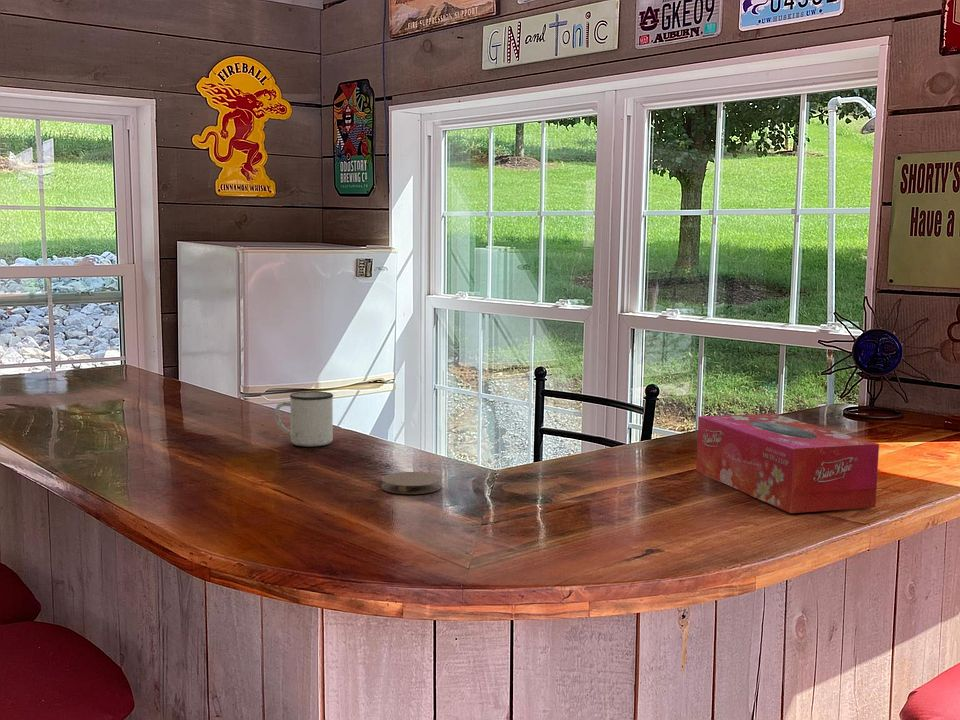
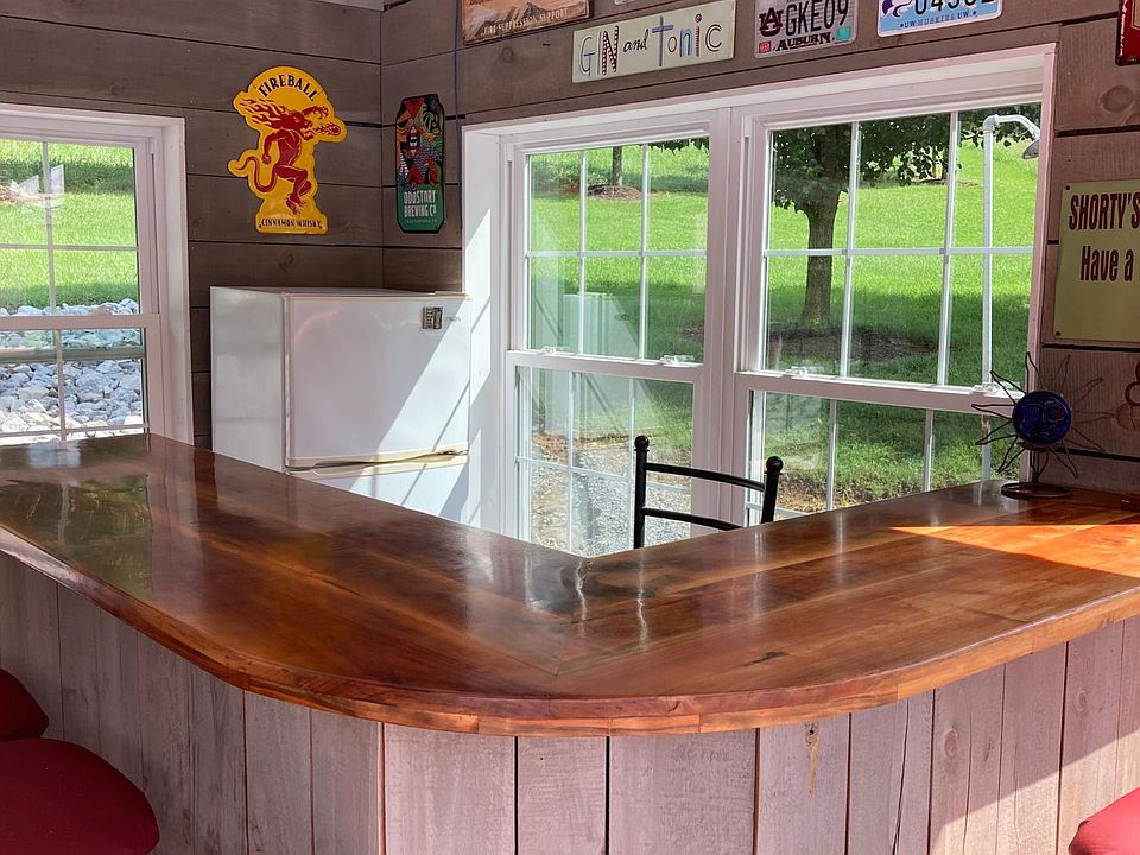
- mug [274,390,334,447]
- coaster [380,471,443,495]
- tissue box [695,413,880,514]
